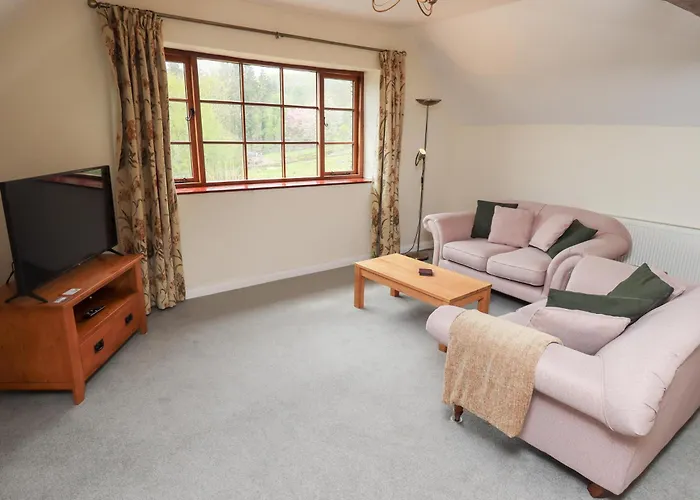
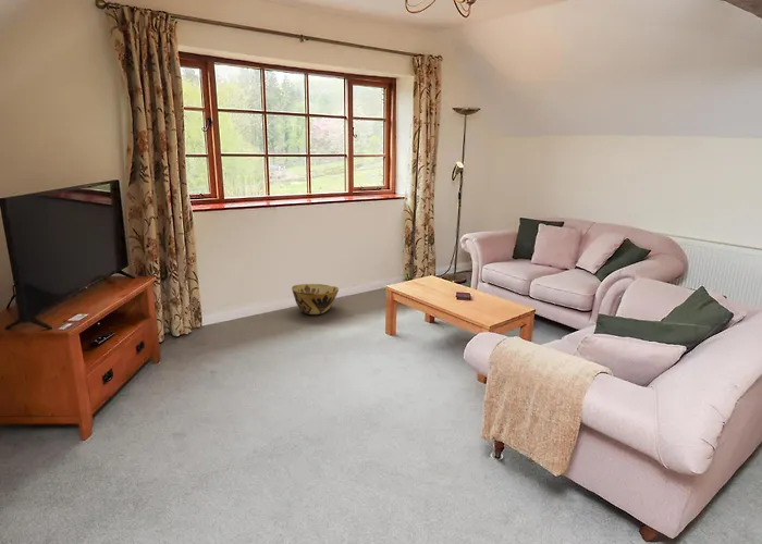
+ woven basket [291,283,340,316]
